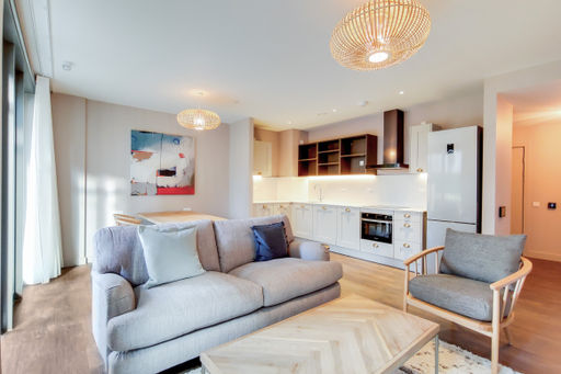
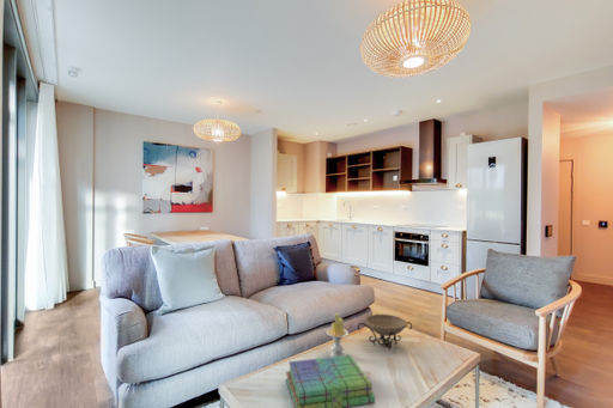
+ decorative bowl [357,312,413,352]
+ candle [326,312,350,358]
+ stack of books [285,354,376,408]
